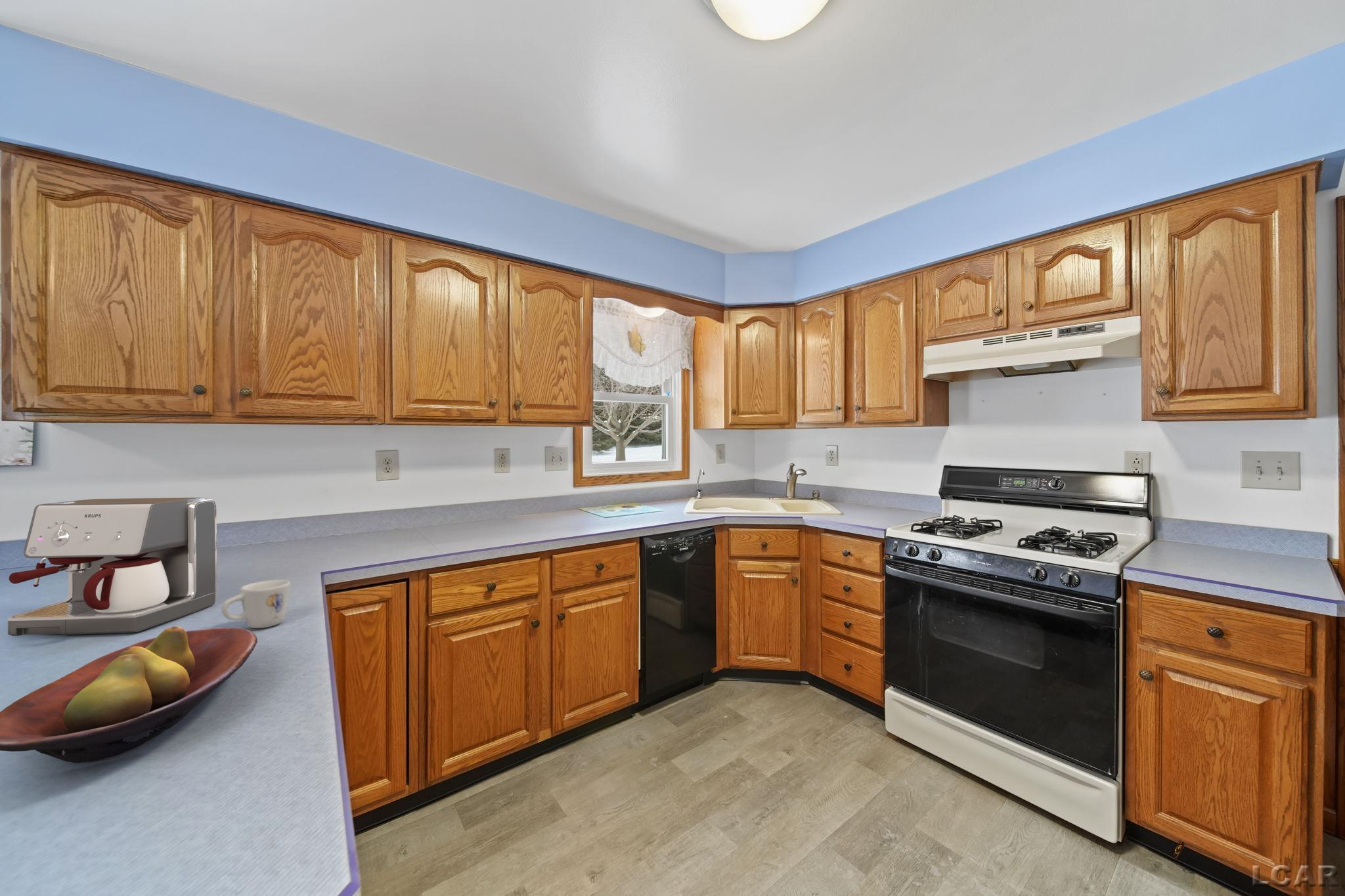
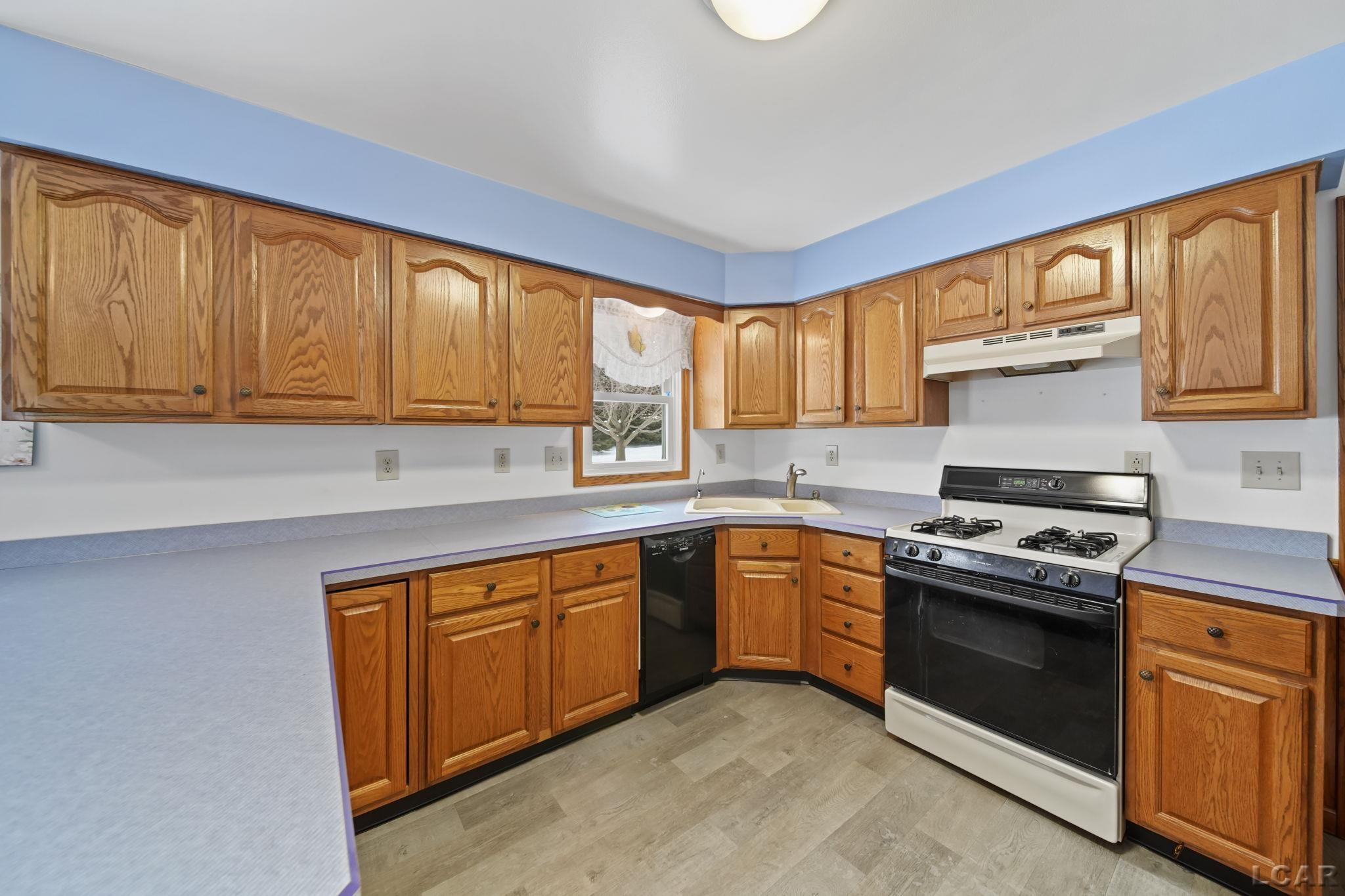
- fruit bowl [0,626,258,763]
- mug [221,579,291,629]
- coffee maker [7,497,218,637]
